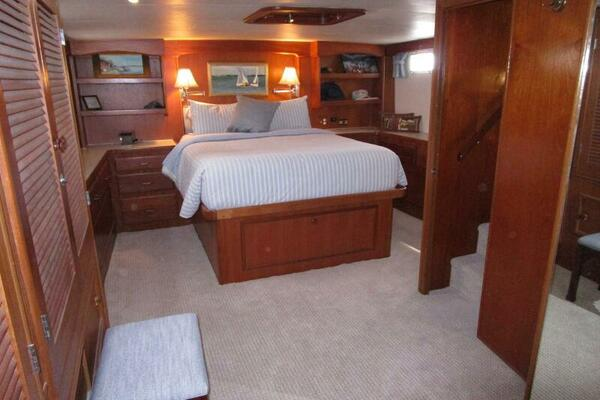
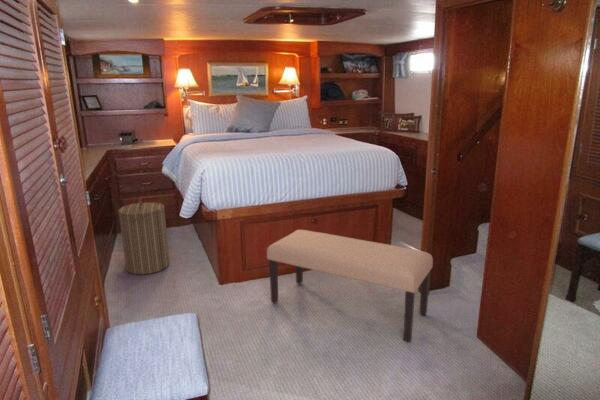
+ laundry hamper [117,197,171,276]
+ bench [266,229,434,343]
